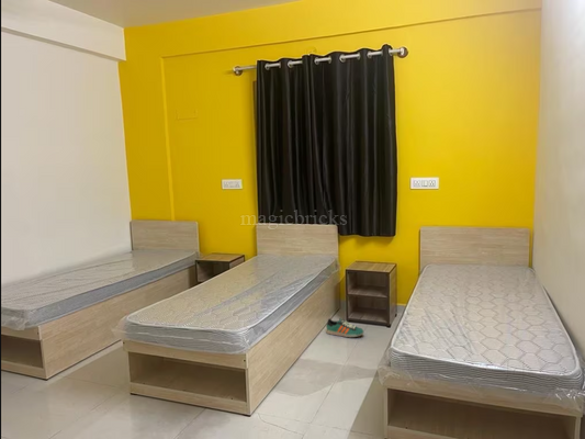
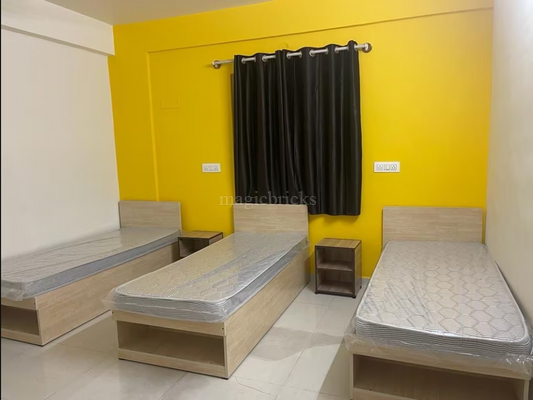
- sneaker [325,317,364,338]
